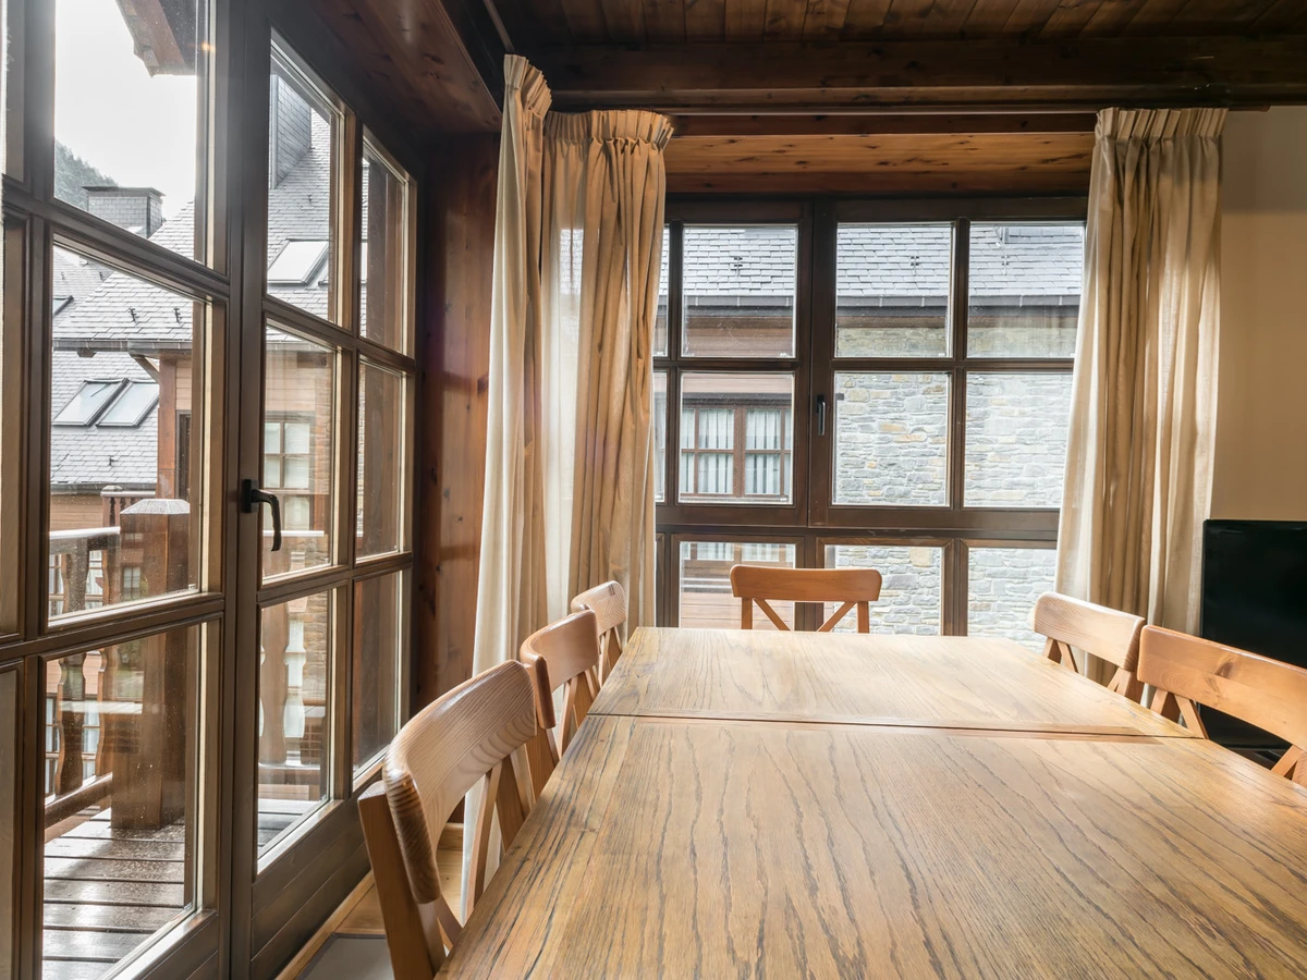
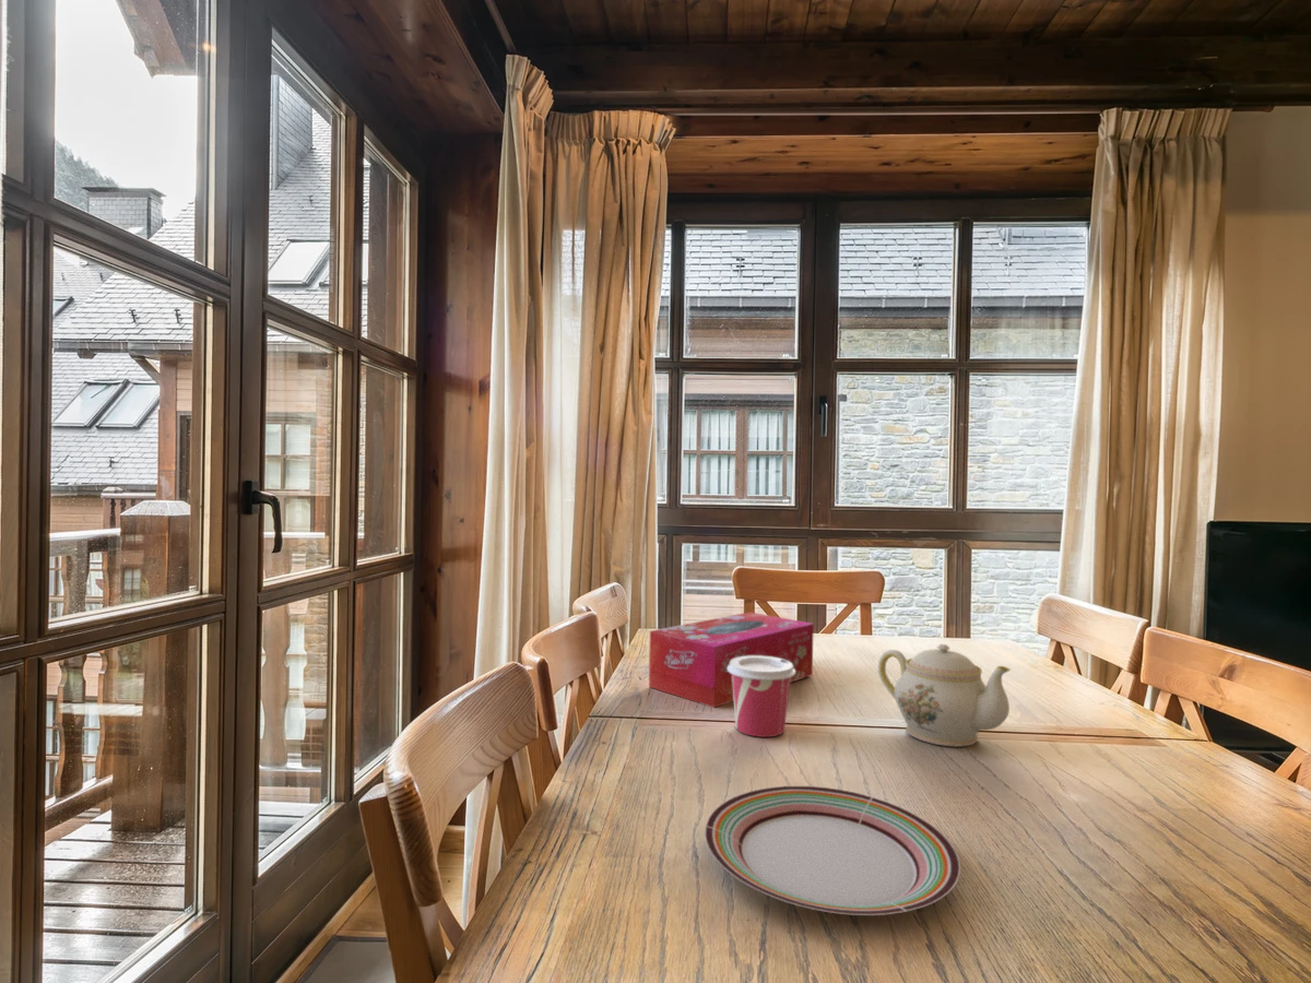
+ cup [728,655,795,738]
+ teapot [877,643,1012,747]
+ tissue box [648,611,815,709]
+ plate [704,785,961,916]
